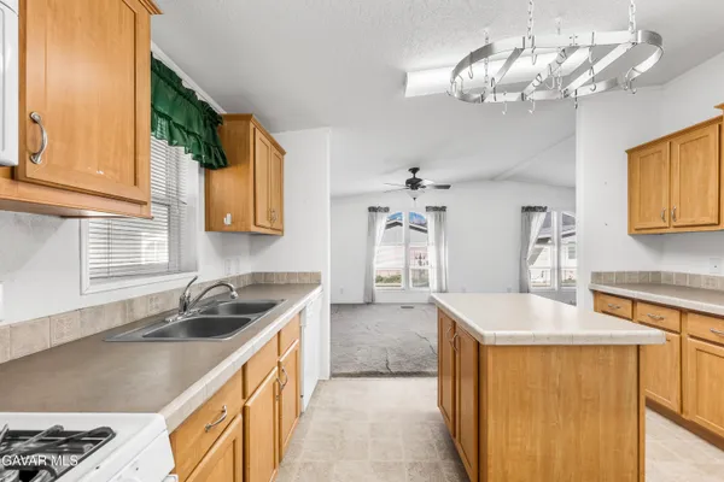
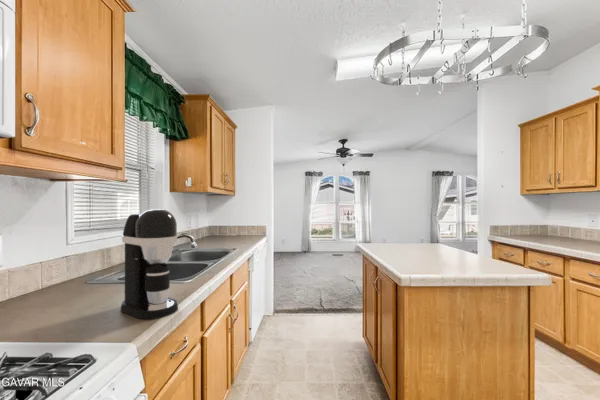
+ coffee maker [120,208,179,320]
